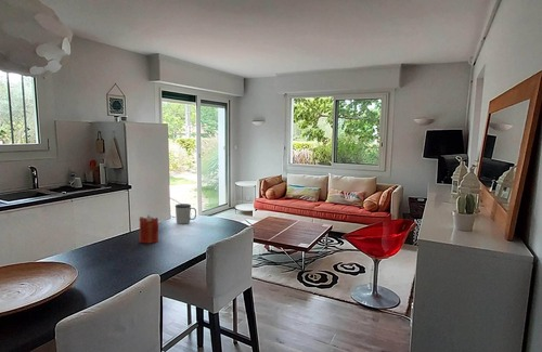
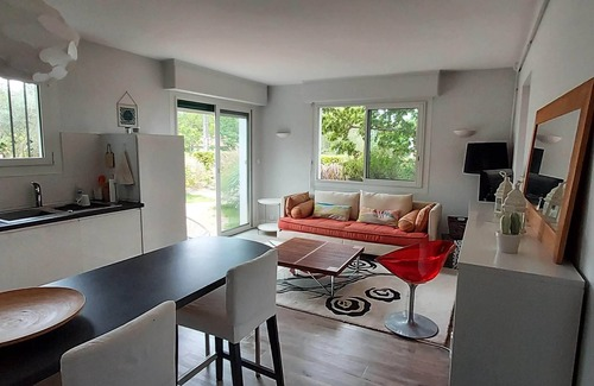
- mug [175,203,197,225]
- candle [139,214,159,245]
